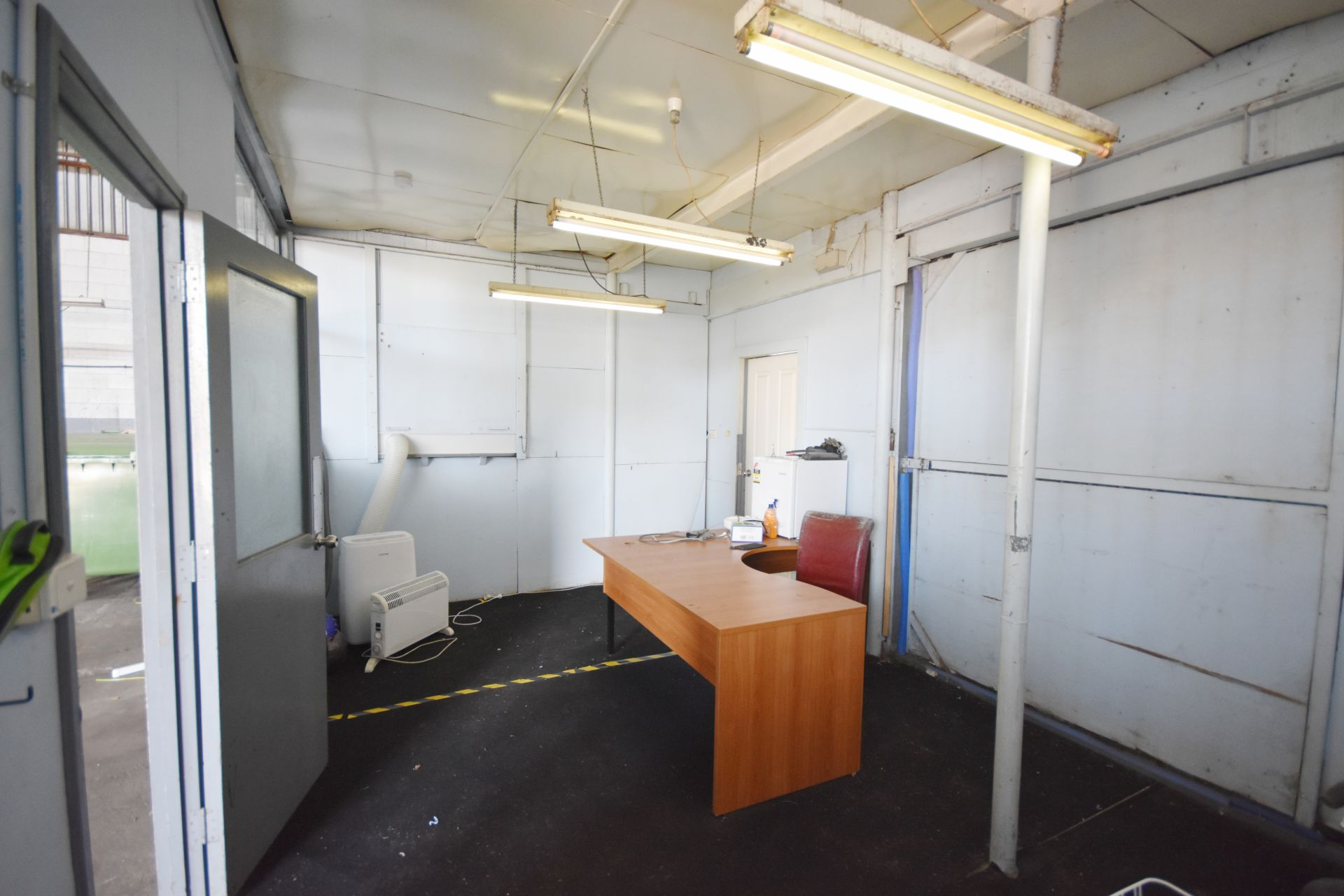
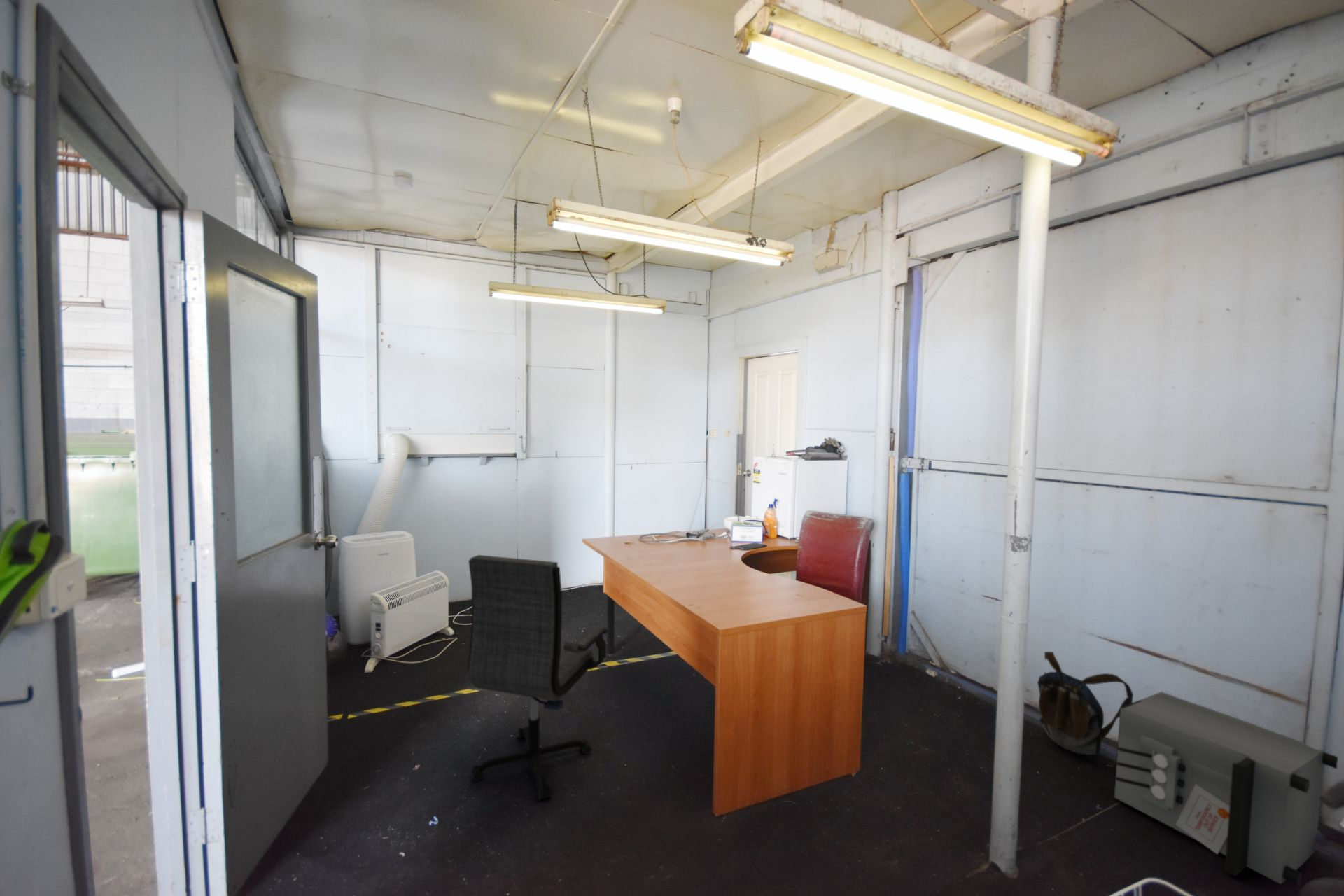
+ safe [1113,691,1338,887]
+ office chair [467,554,609,801]
+ backpack [1037,651,1134,755]
